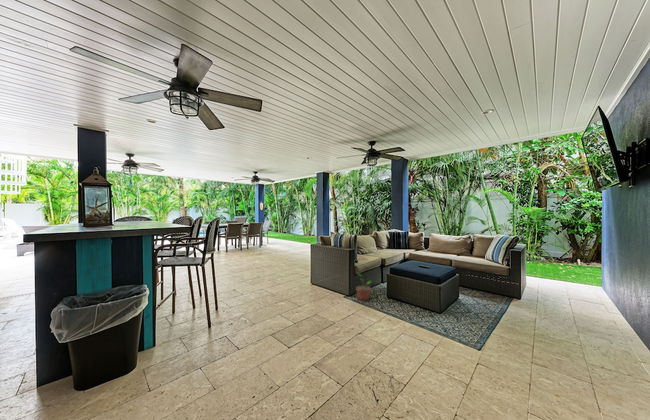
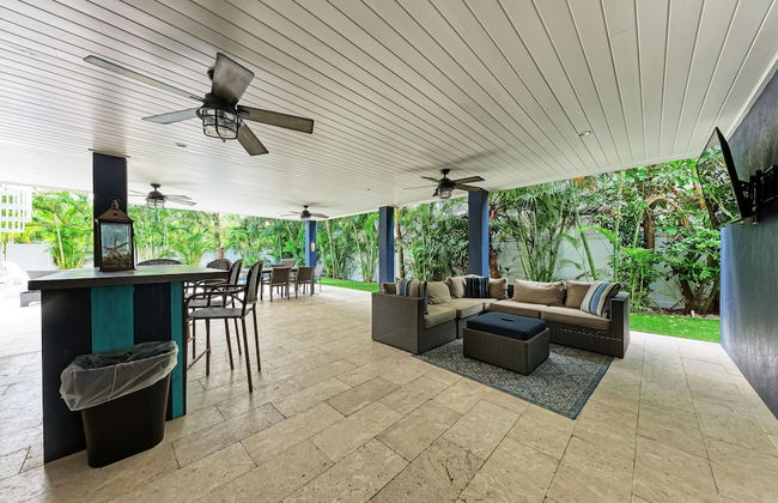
- potted plant [355,273,373,301]
